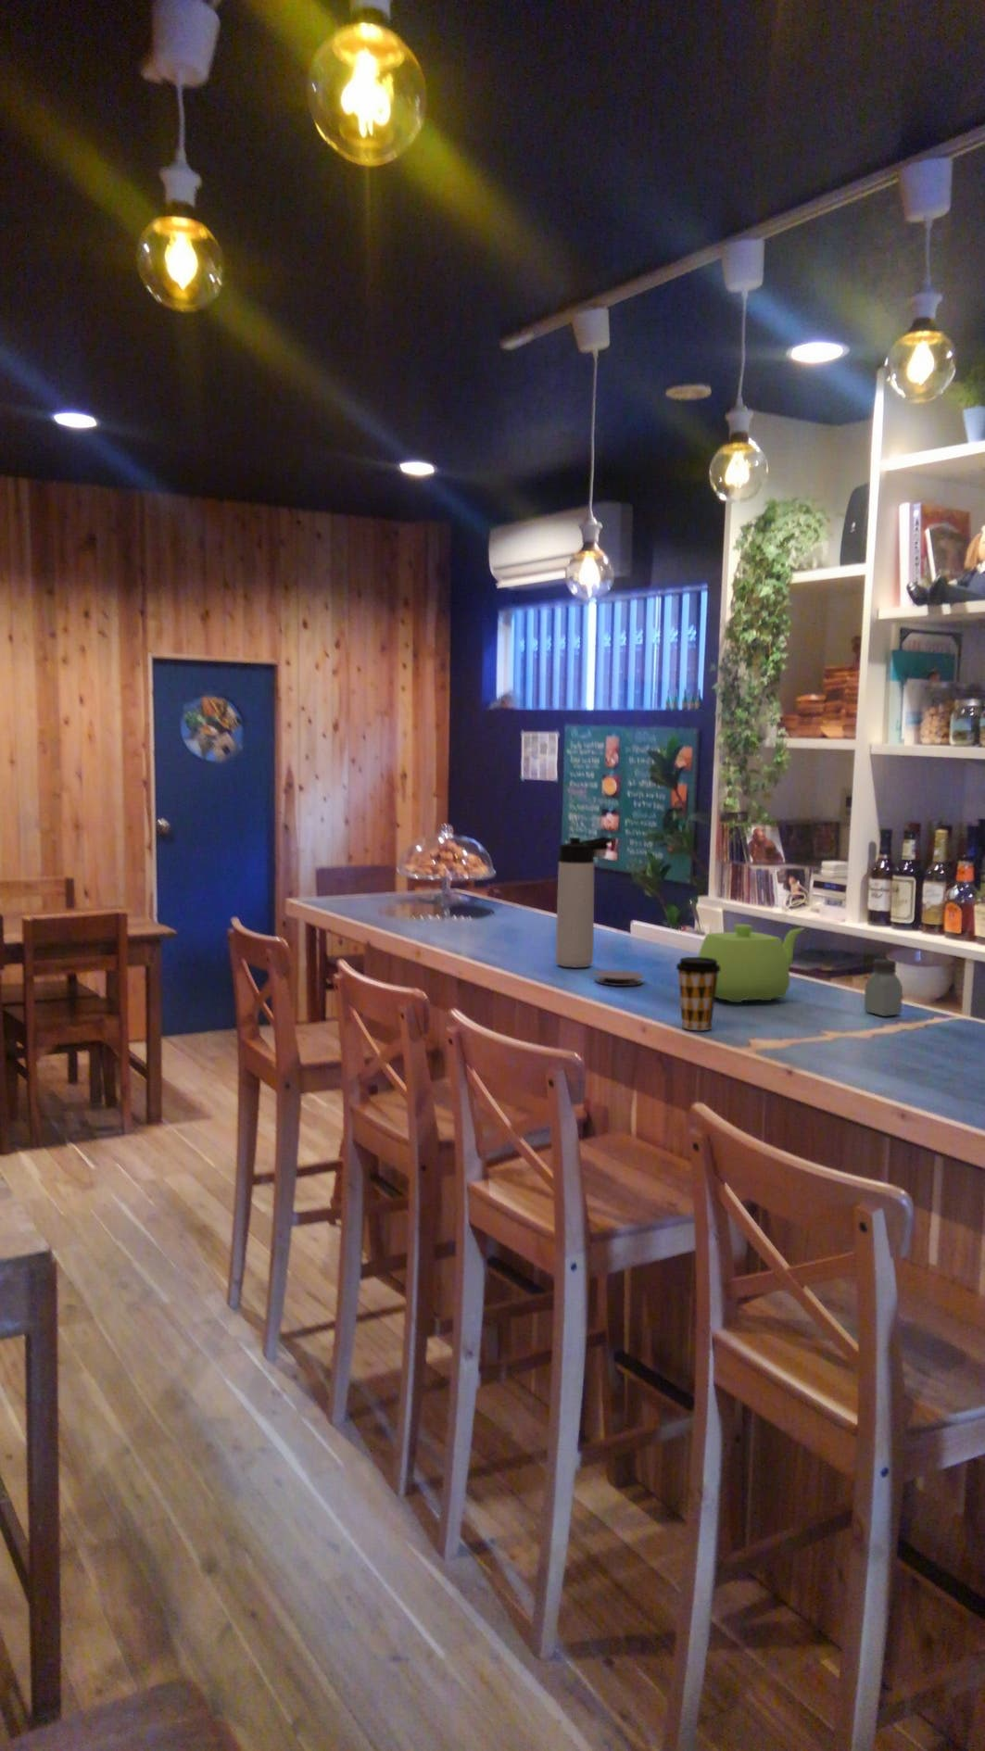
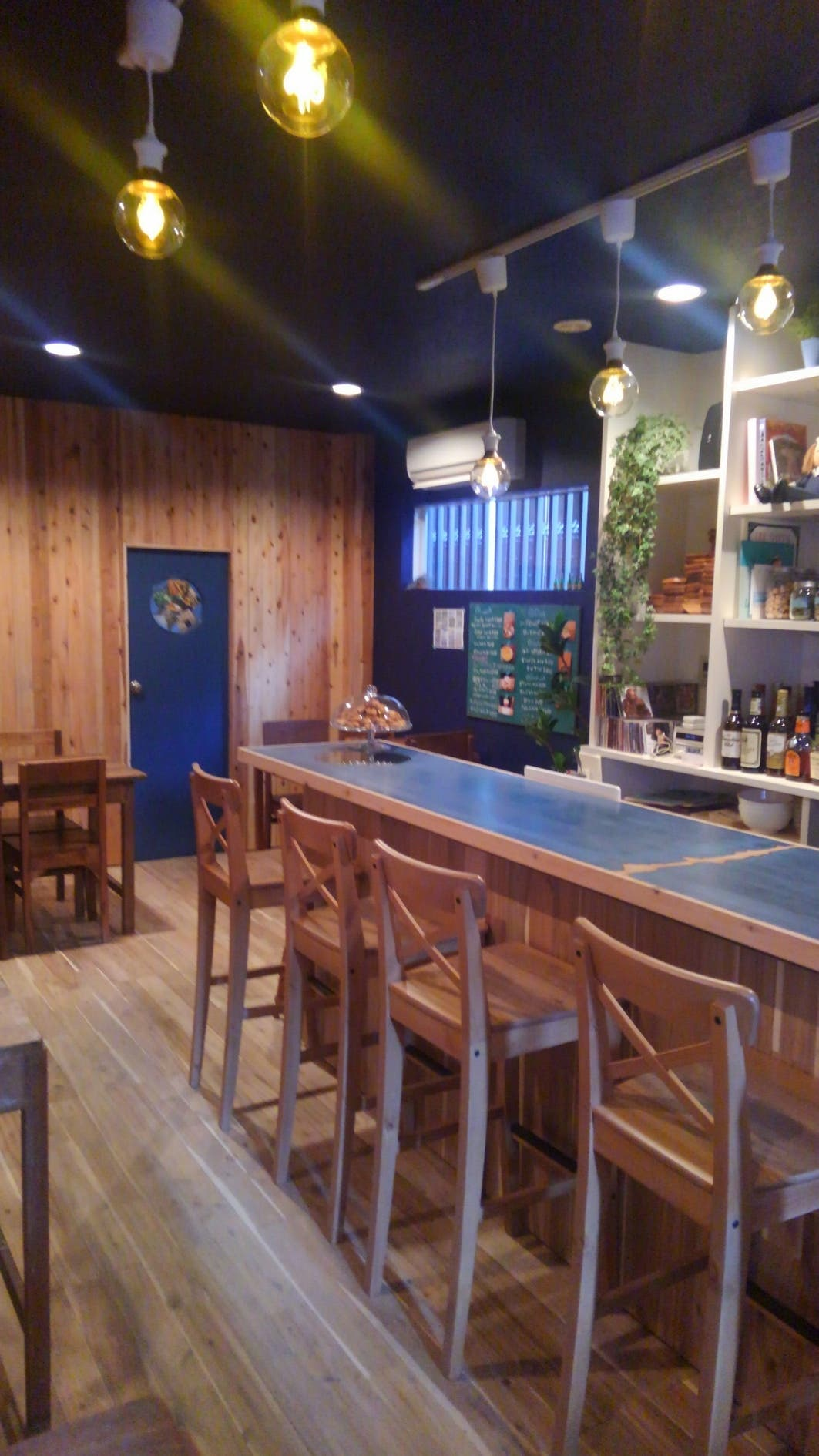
- thermos bottle [554,837,612,968]
- coffee cup [675,956,720,1031]
- saltshaker [864,958,903,1017]
- coaster [594,969,645,986]
- teapot [696,924,806,1003]
